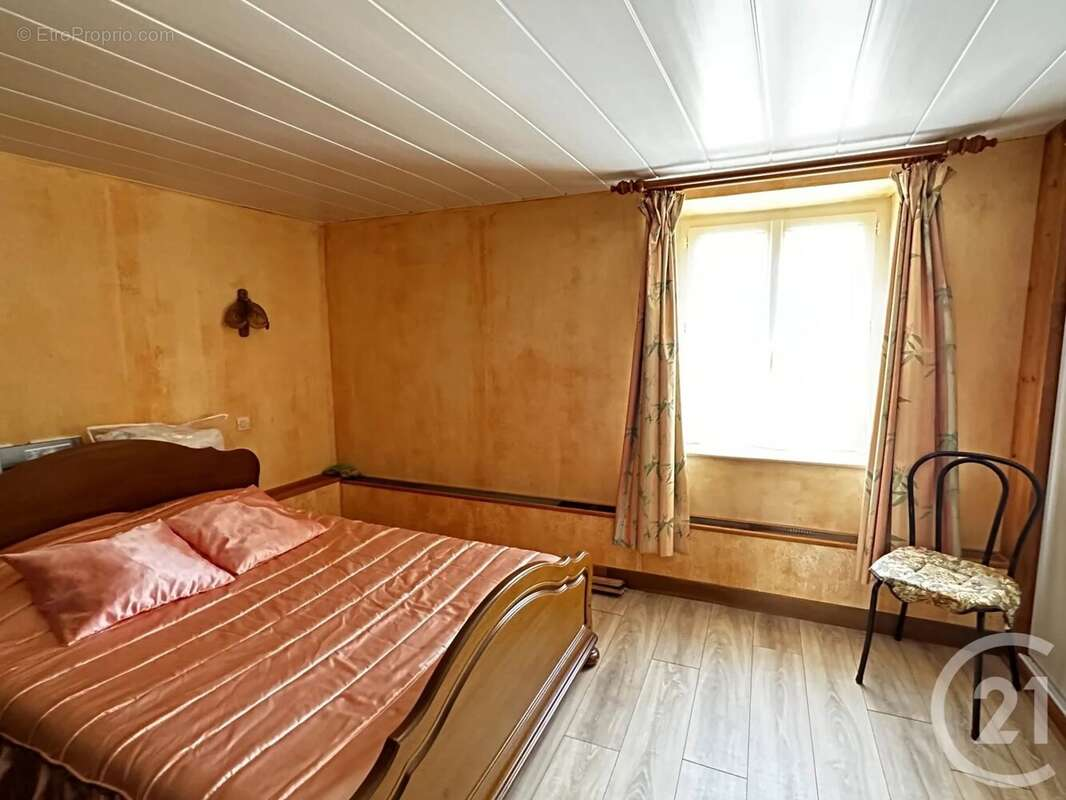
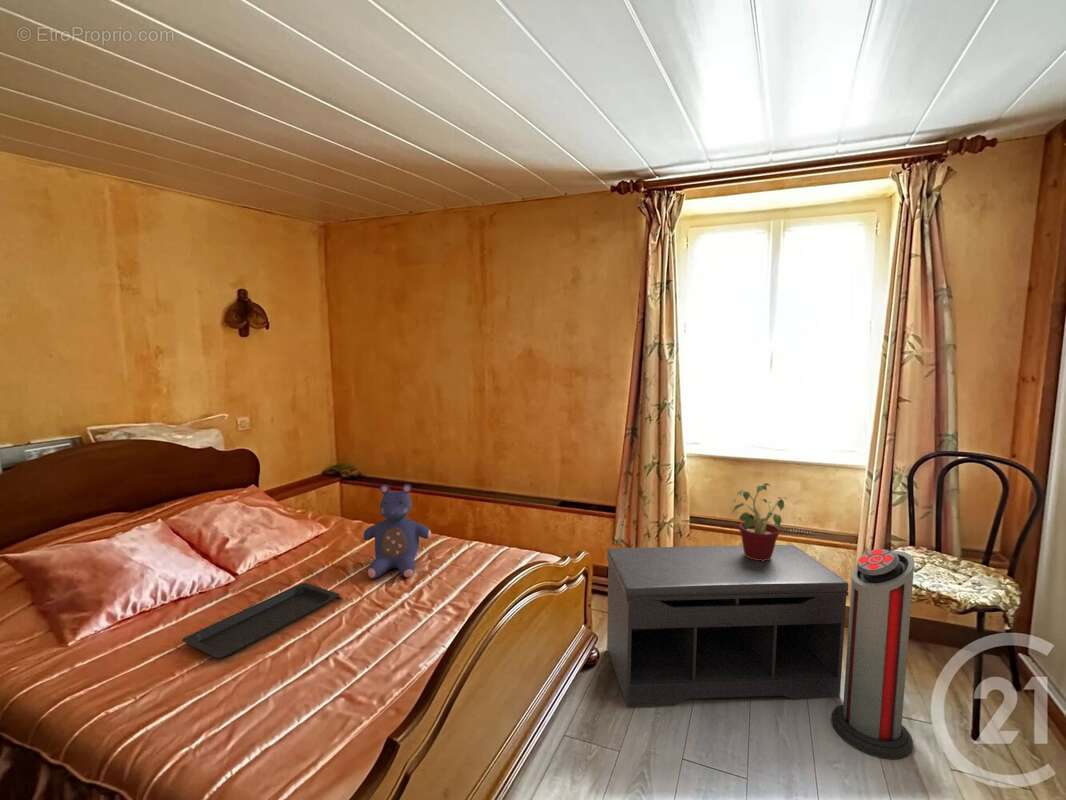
+ bench [606,544,849,707]
+ air purifier [830,548,915,760]
+ serving tray [181,582,340,659]
+ teddy bear [361,483,432,579]
+ potted plant [731,482,788,561]
